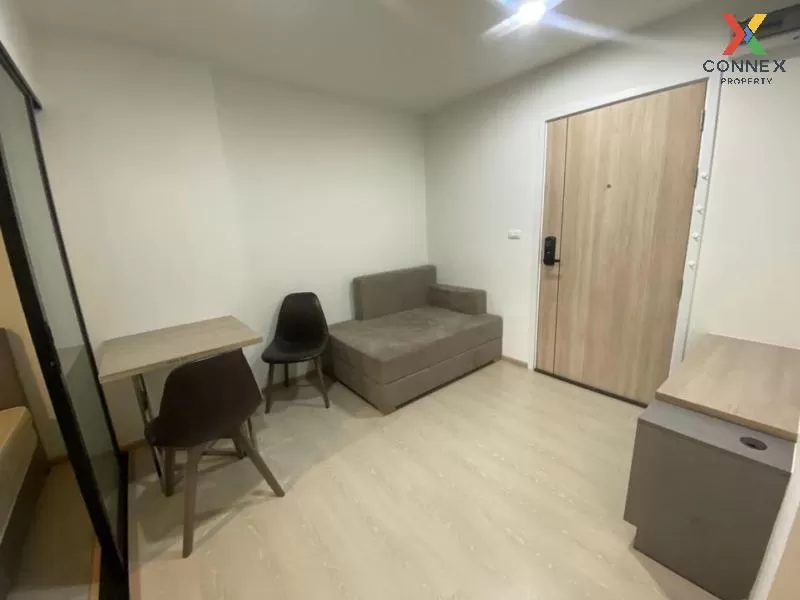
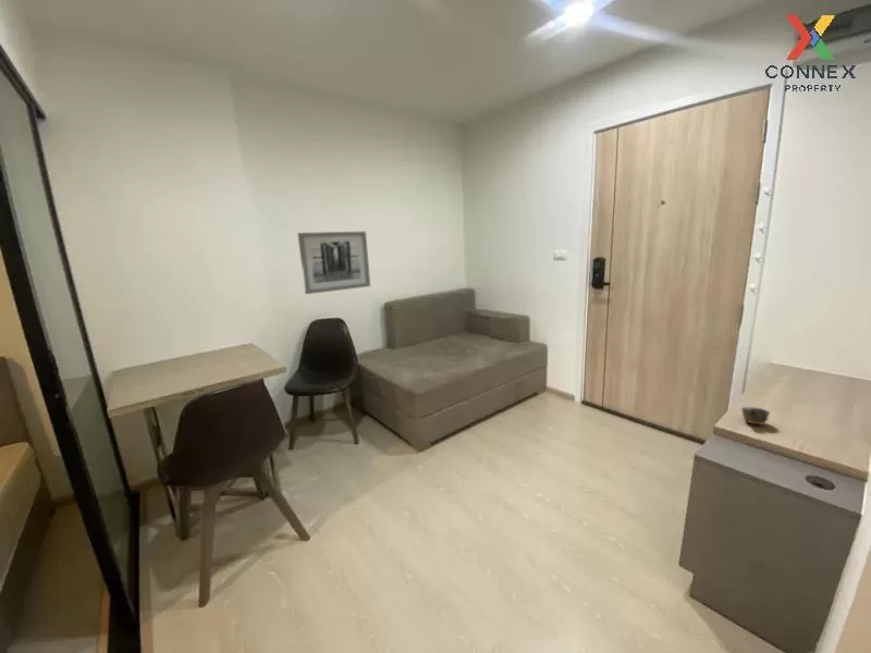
+ wall art [296,231,371,295]
+ cup [740,406,771,427]
